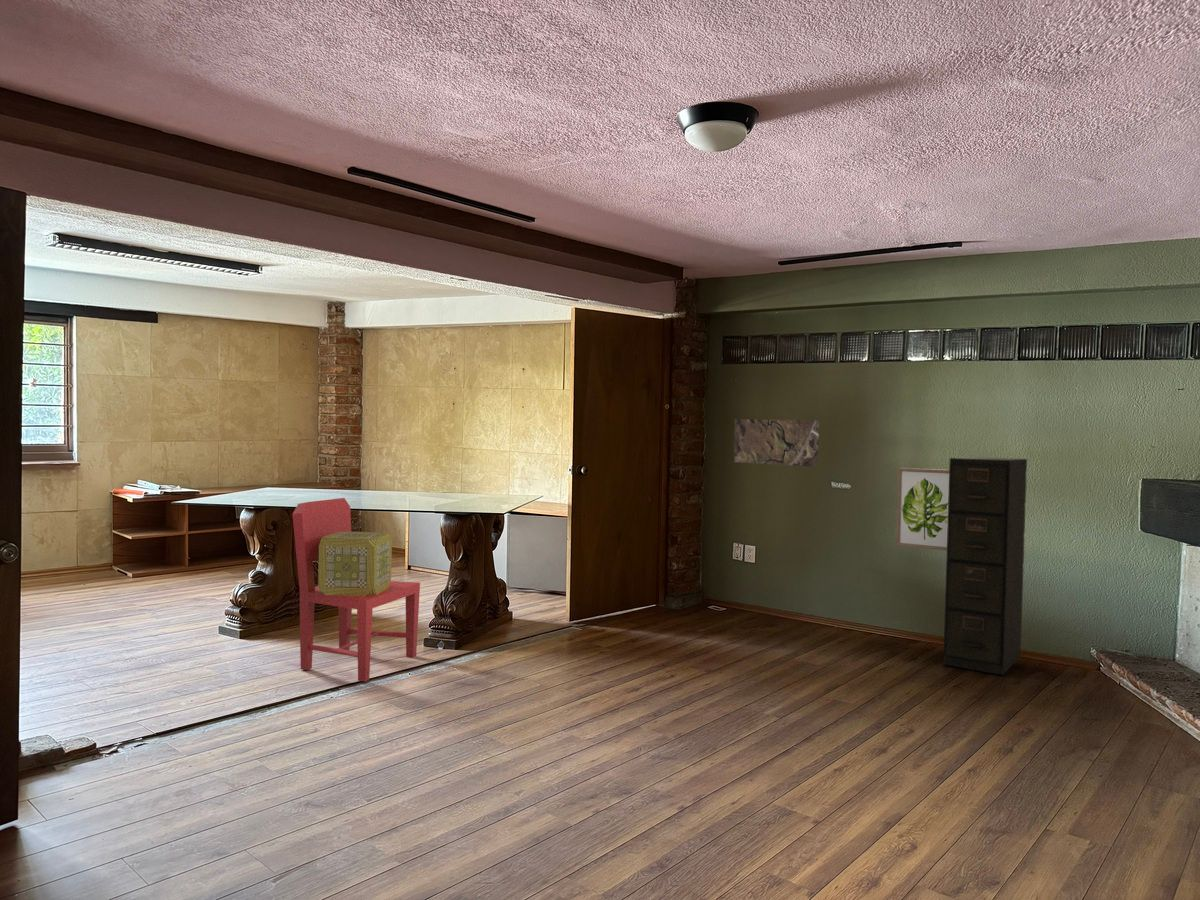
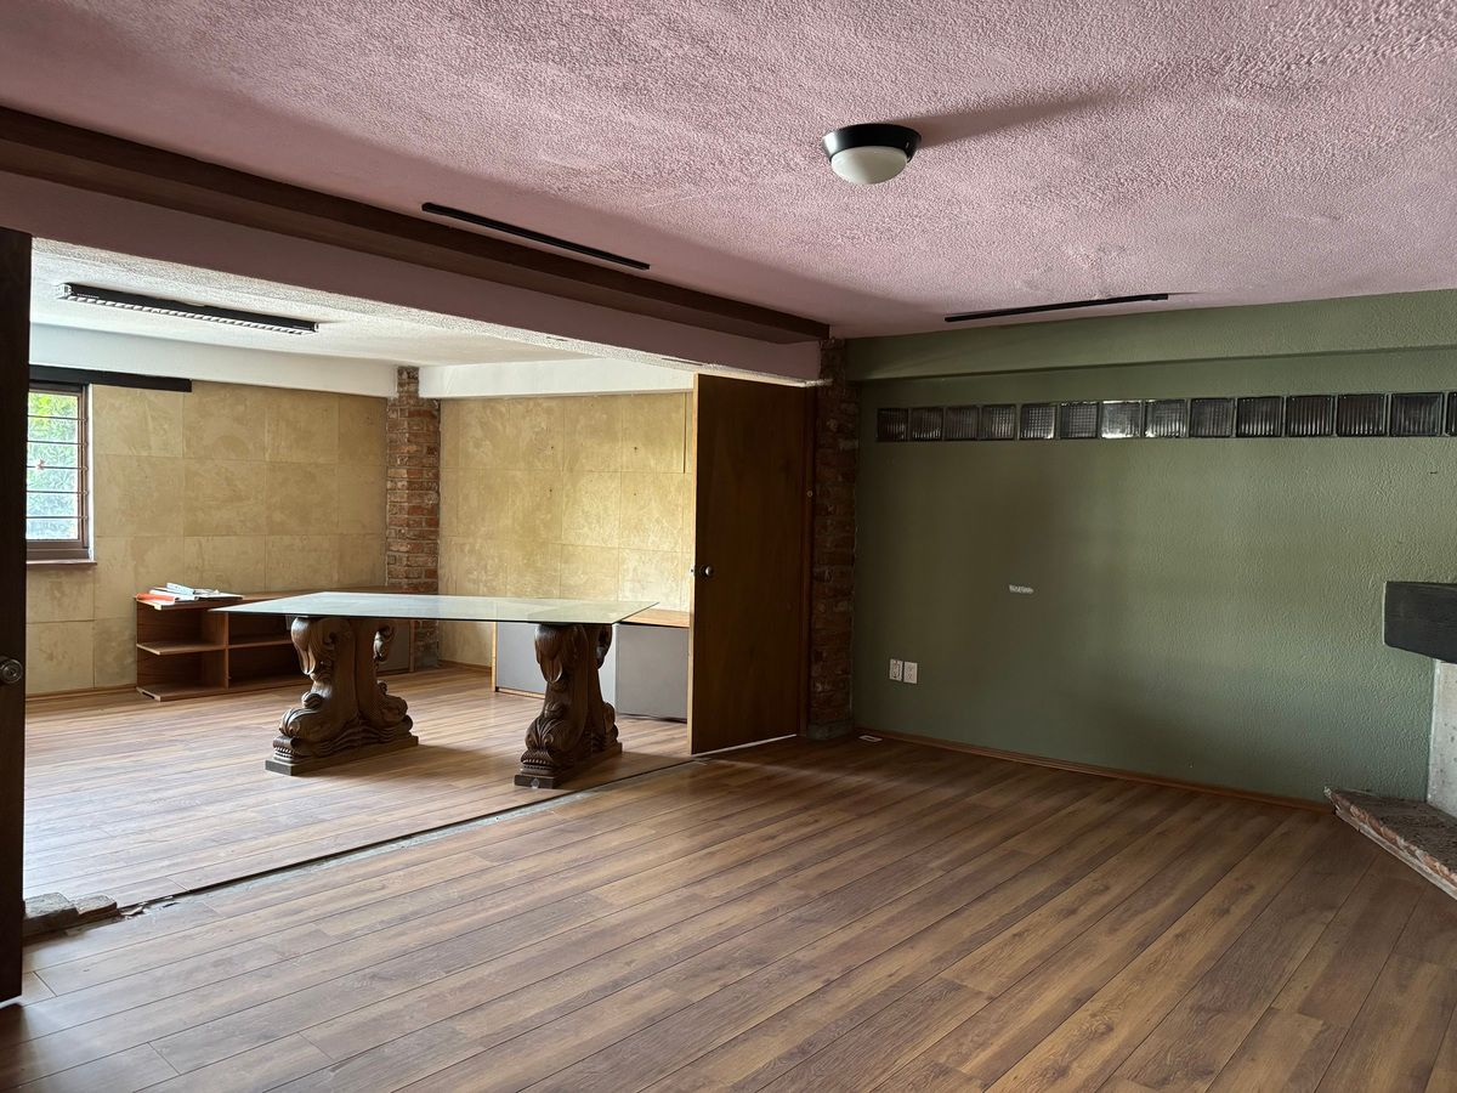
- dining chair [292,497,421,682]
- map [733,418,820,468]
- wall art [895,467,949,551]
- decorative box [317,531,393,596]
- filing cabinet [942,456,1028,676]
